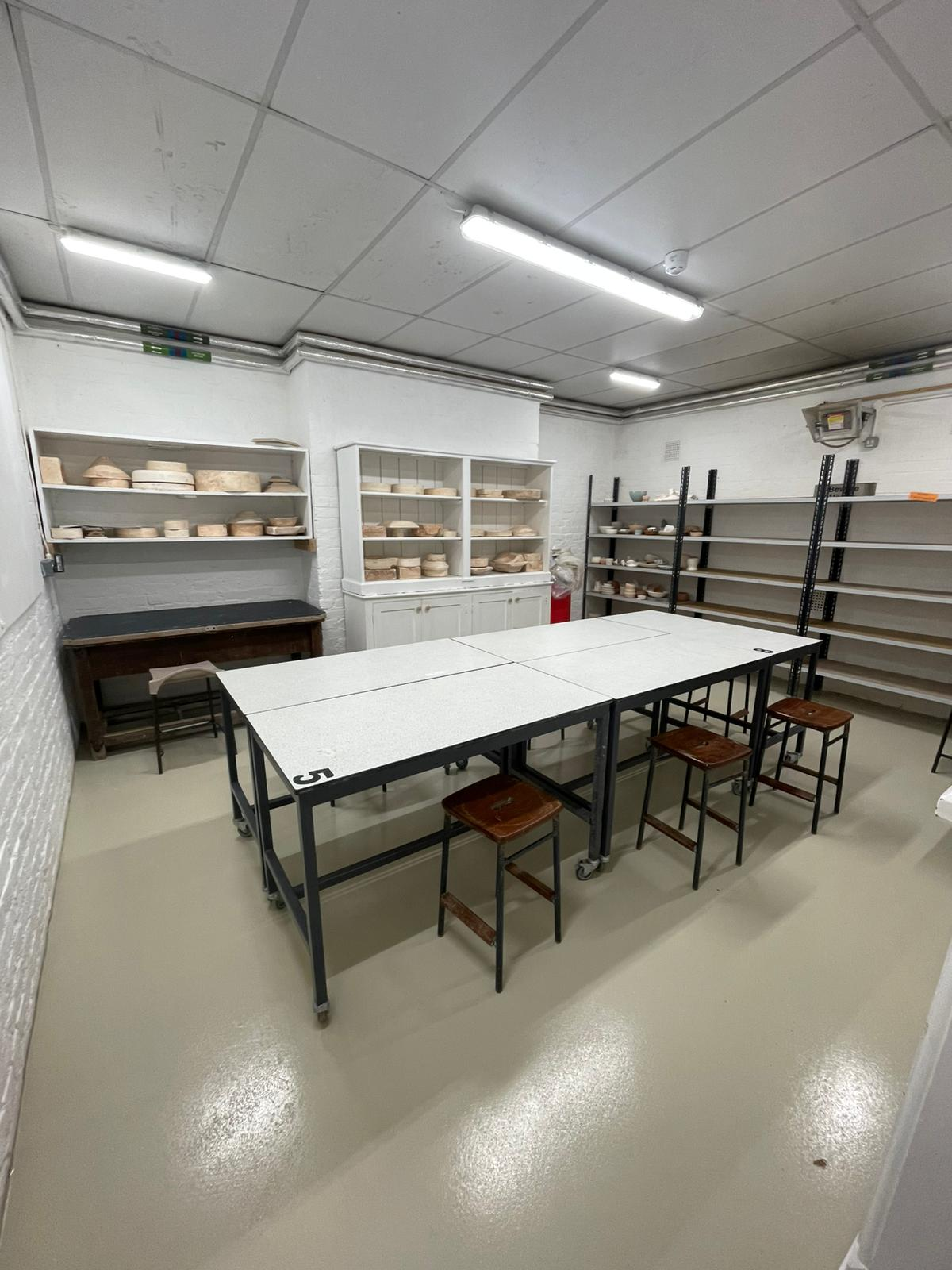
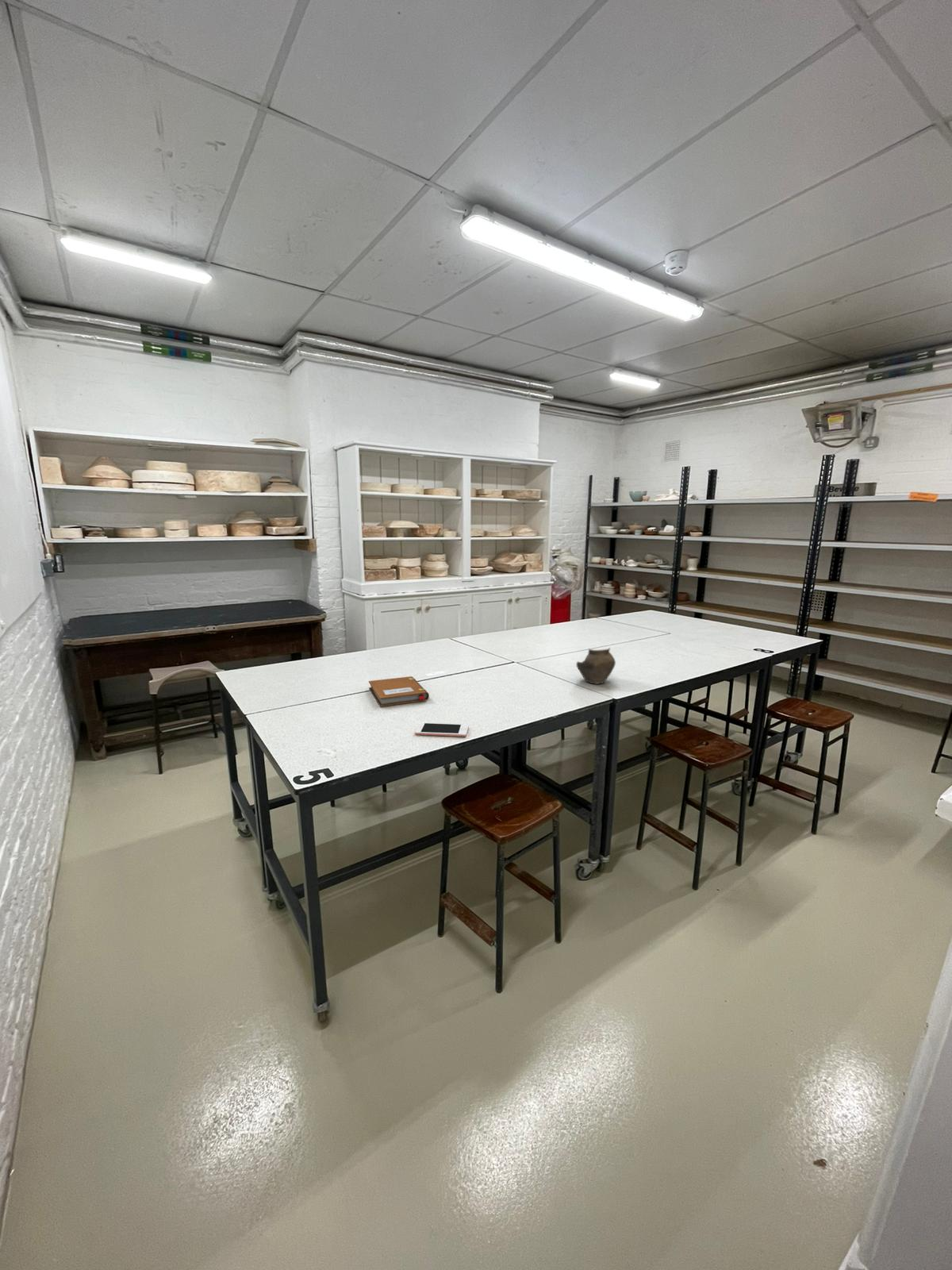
+ cell phone [414,722,470,737]
+ ceramic bowl [575,647,616,685]
+ notebook [368,675,430,707]
